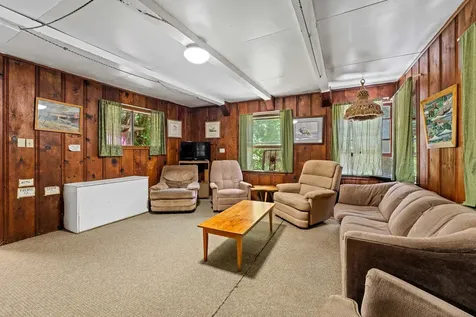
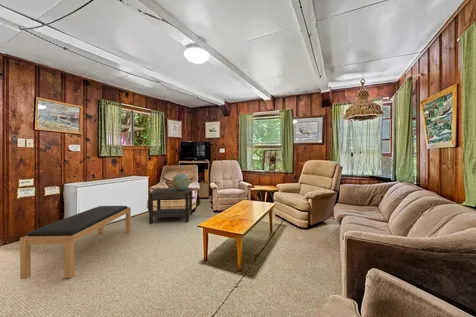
+ bench [19,205,132,280]
+ decorative globe [171,173,191,191]
+ side table [148,187,193,224]
